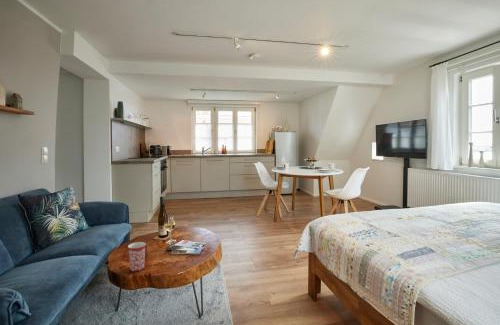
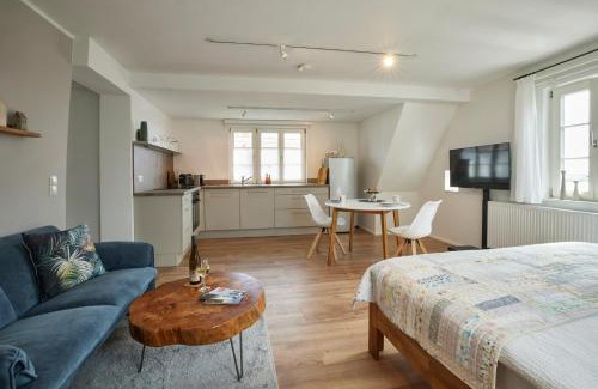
- mug [127,241,148,272]
